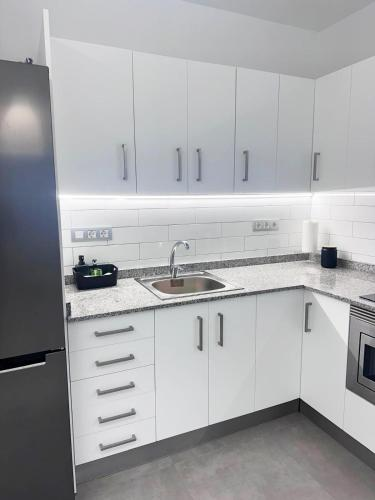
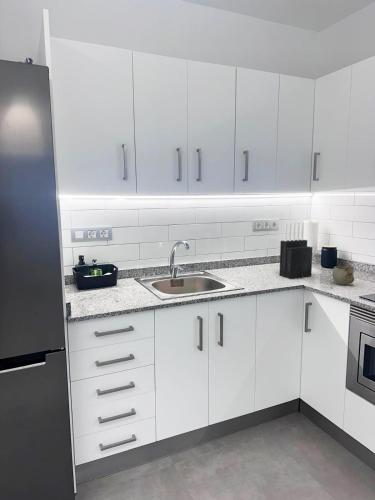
+ knife block [279,221,313,280]
+ mug [331,263,355,286]
